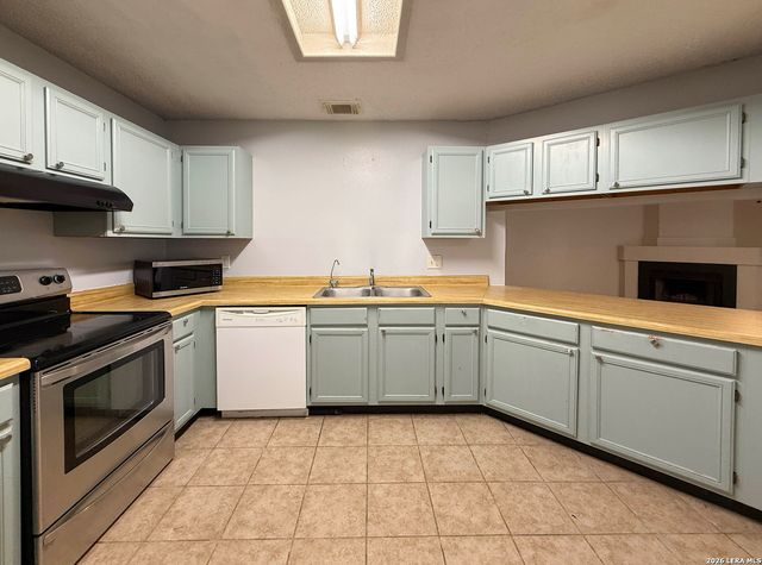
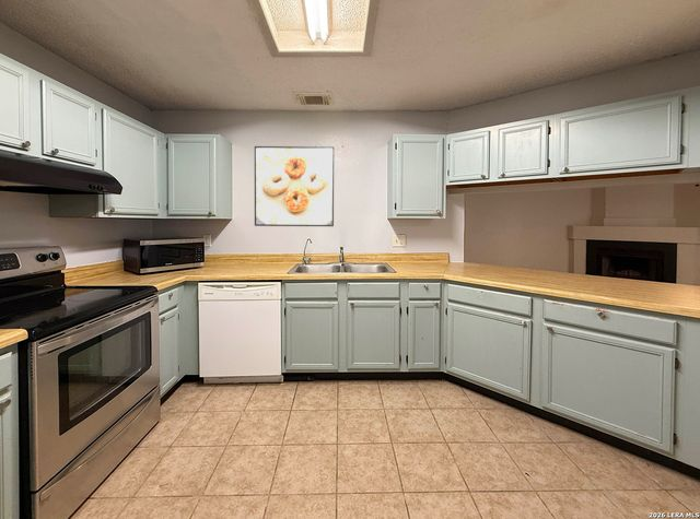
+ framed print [254,145,335,227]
